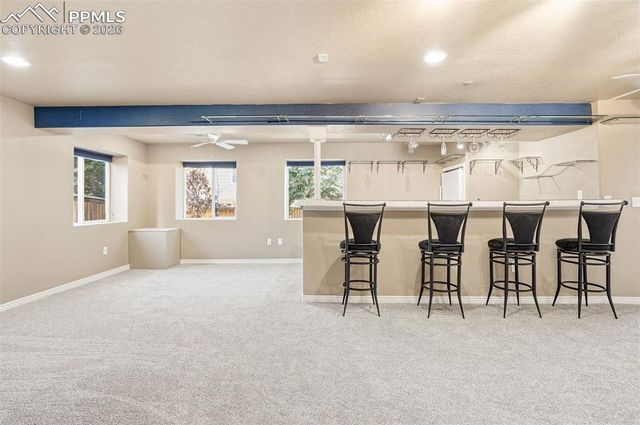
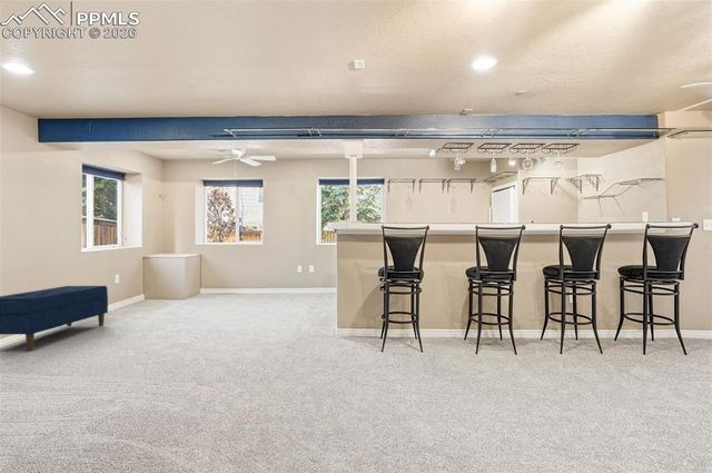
+ bench [0,285,109,352]
